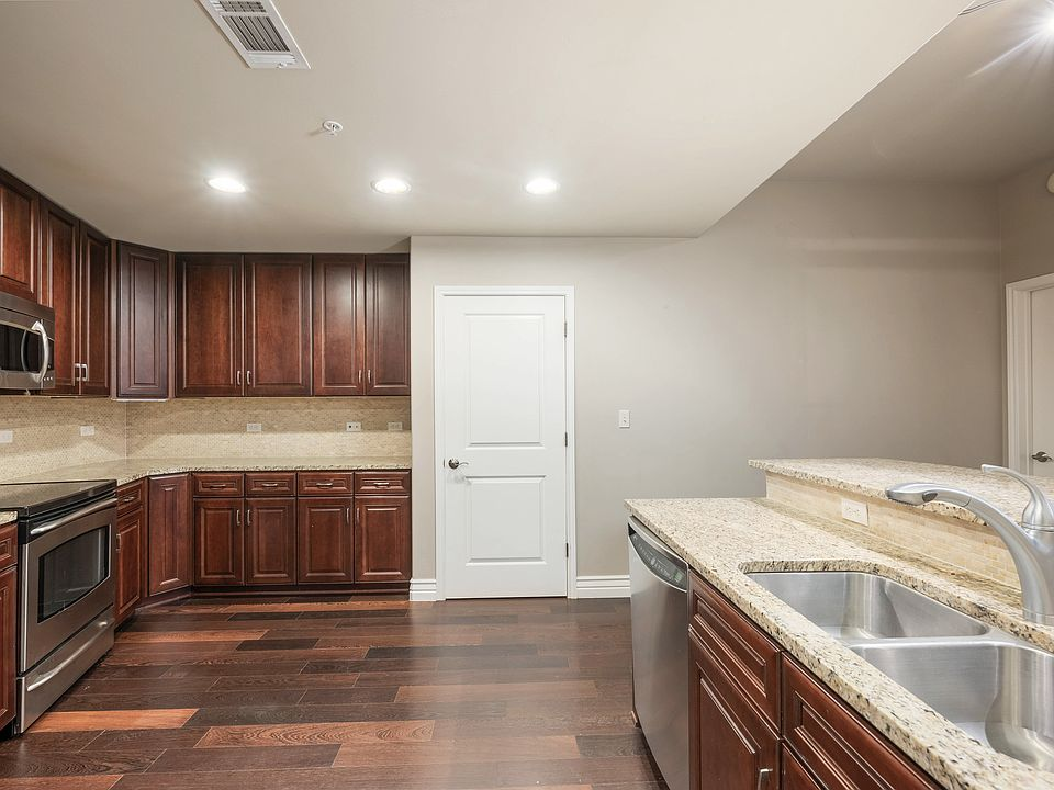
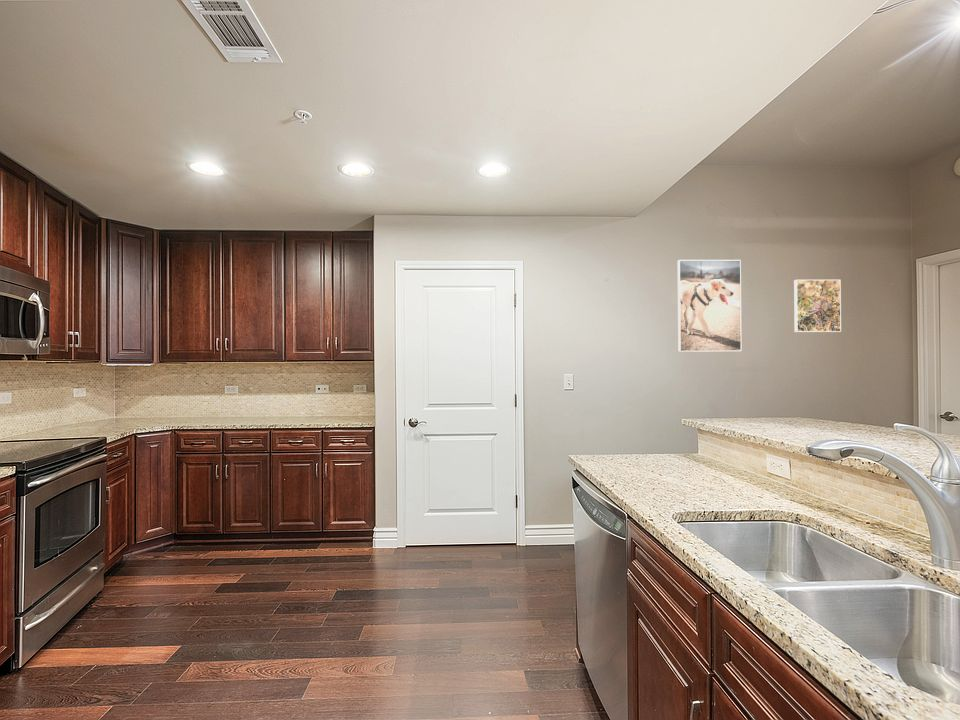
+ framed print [677,259,743,353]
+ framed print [793,279,842,333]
